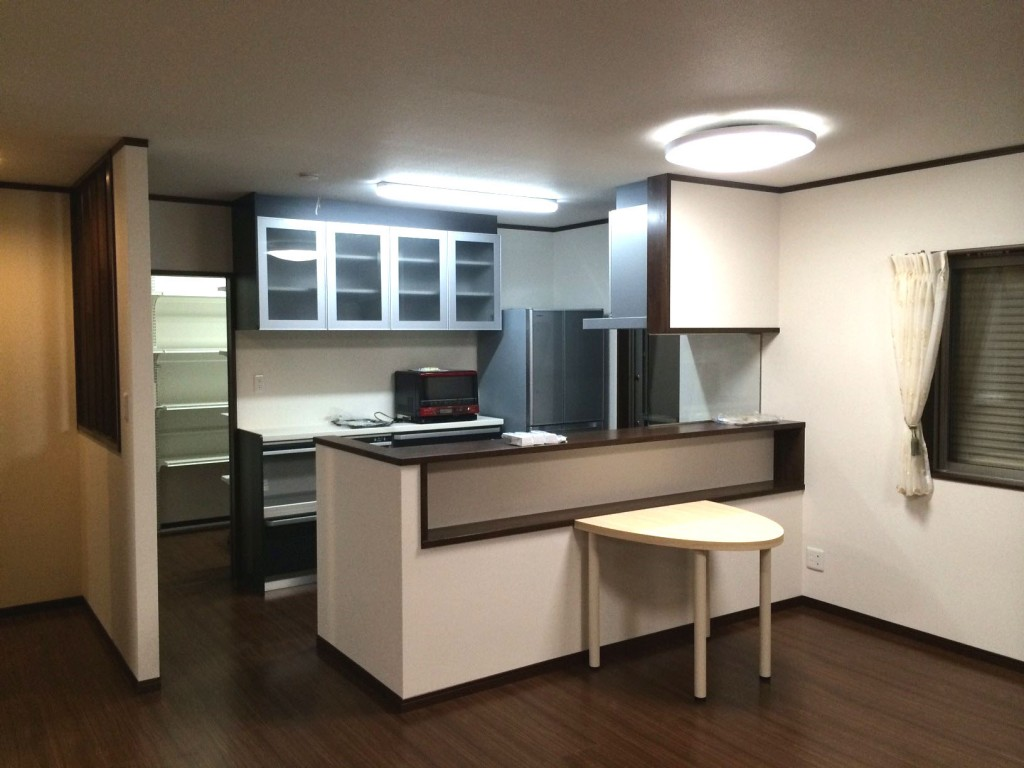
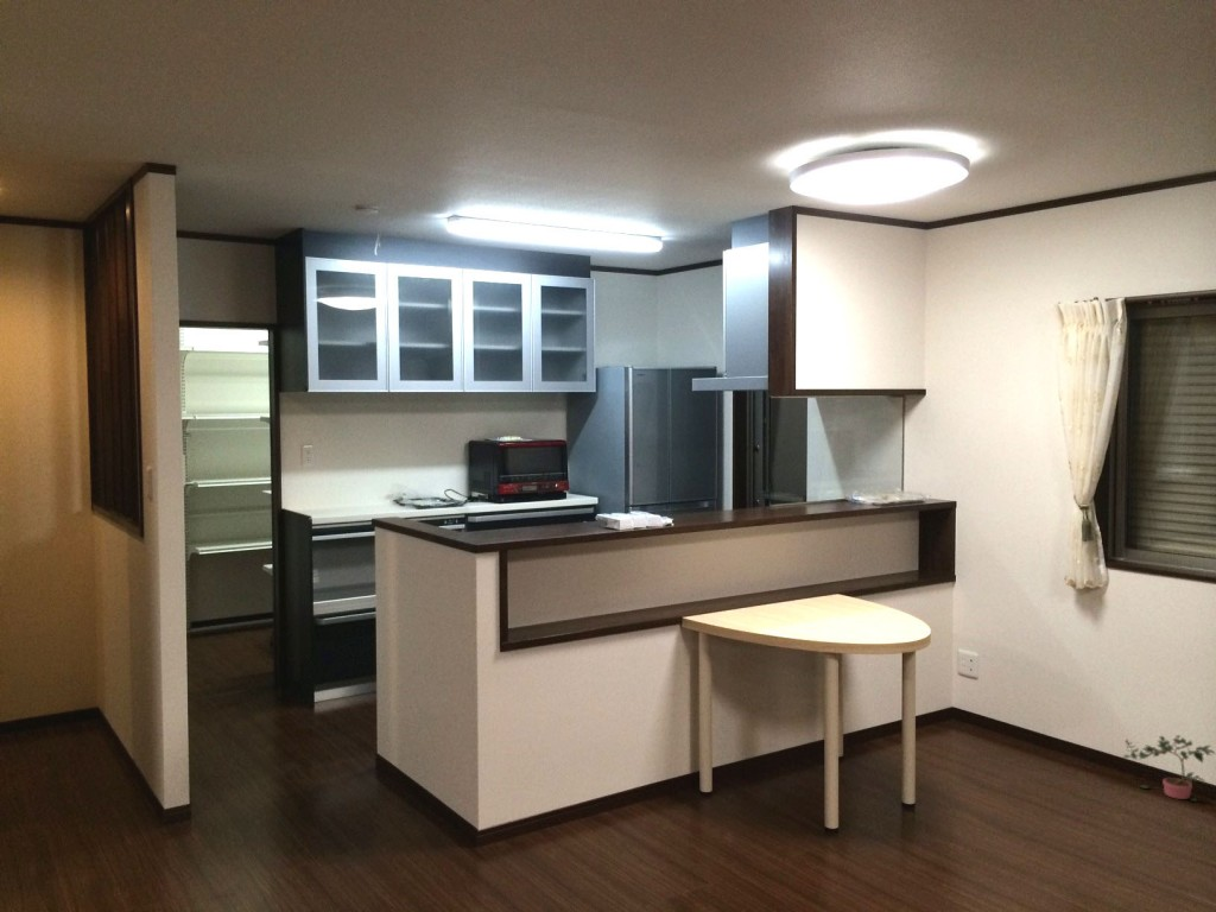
+ potted plant [1122,734,1216,803]
